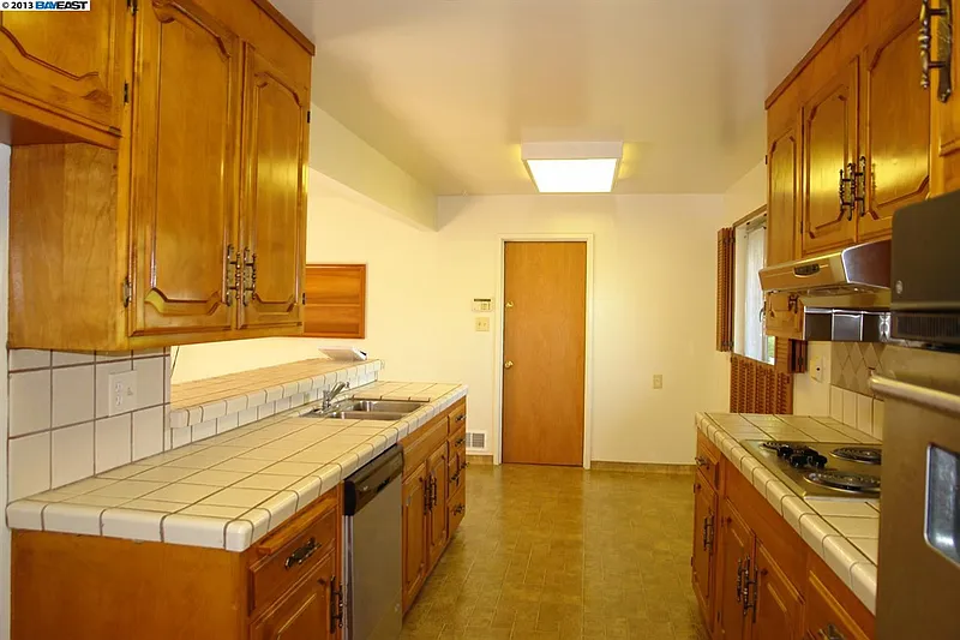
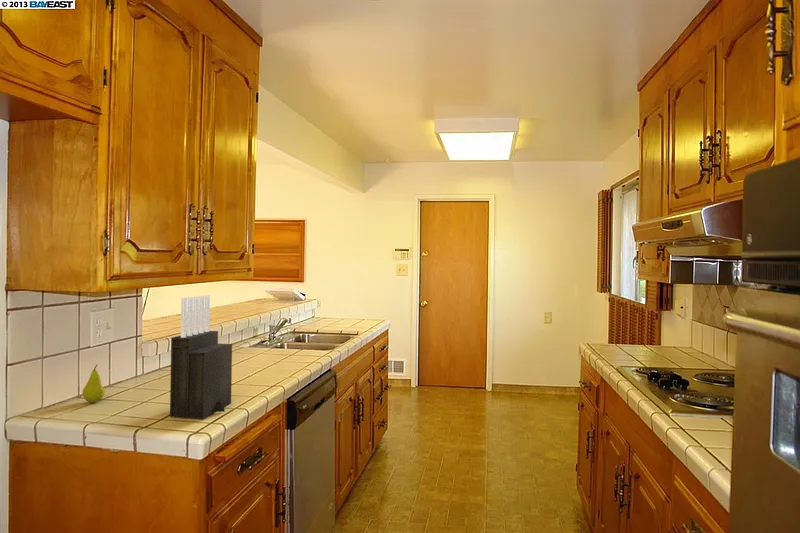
+ fruit [82,364,106,404]
+ knife block [169,294,233,420]
